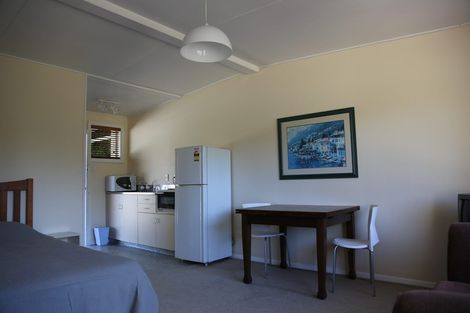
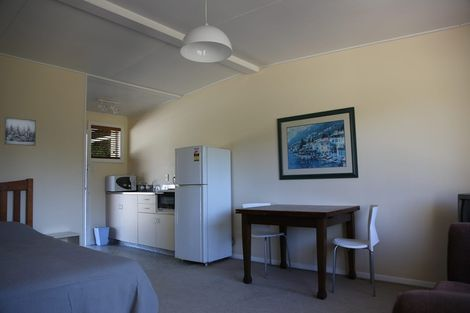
+ wall art [3,116,37,147]
